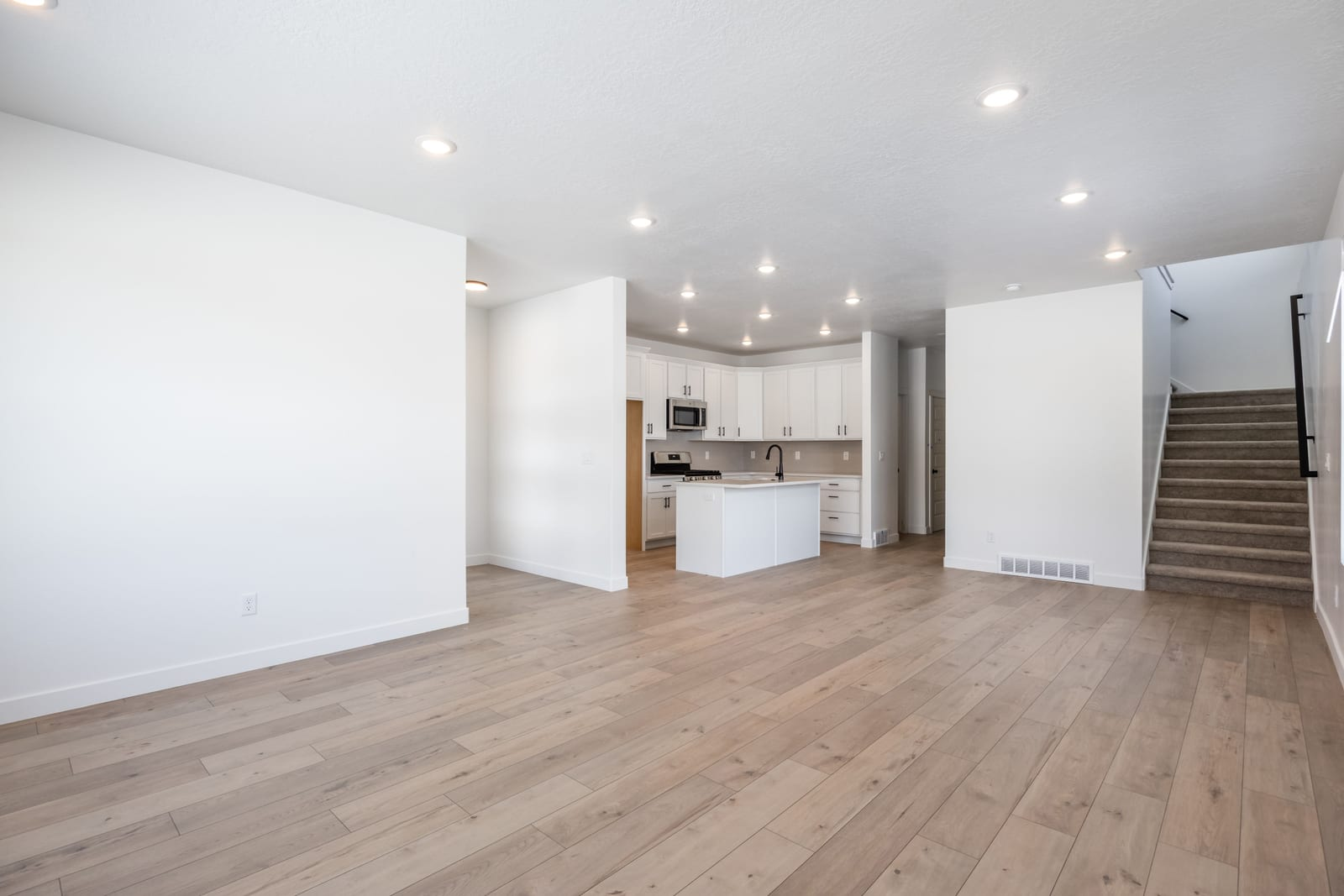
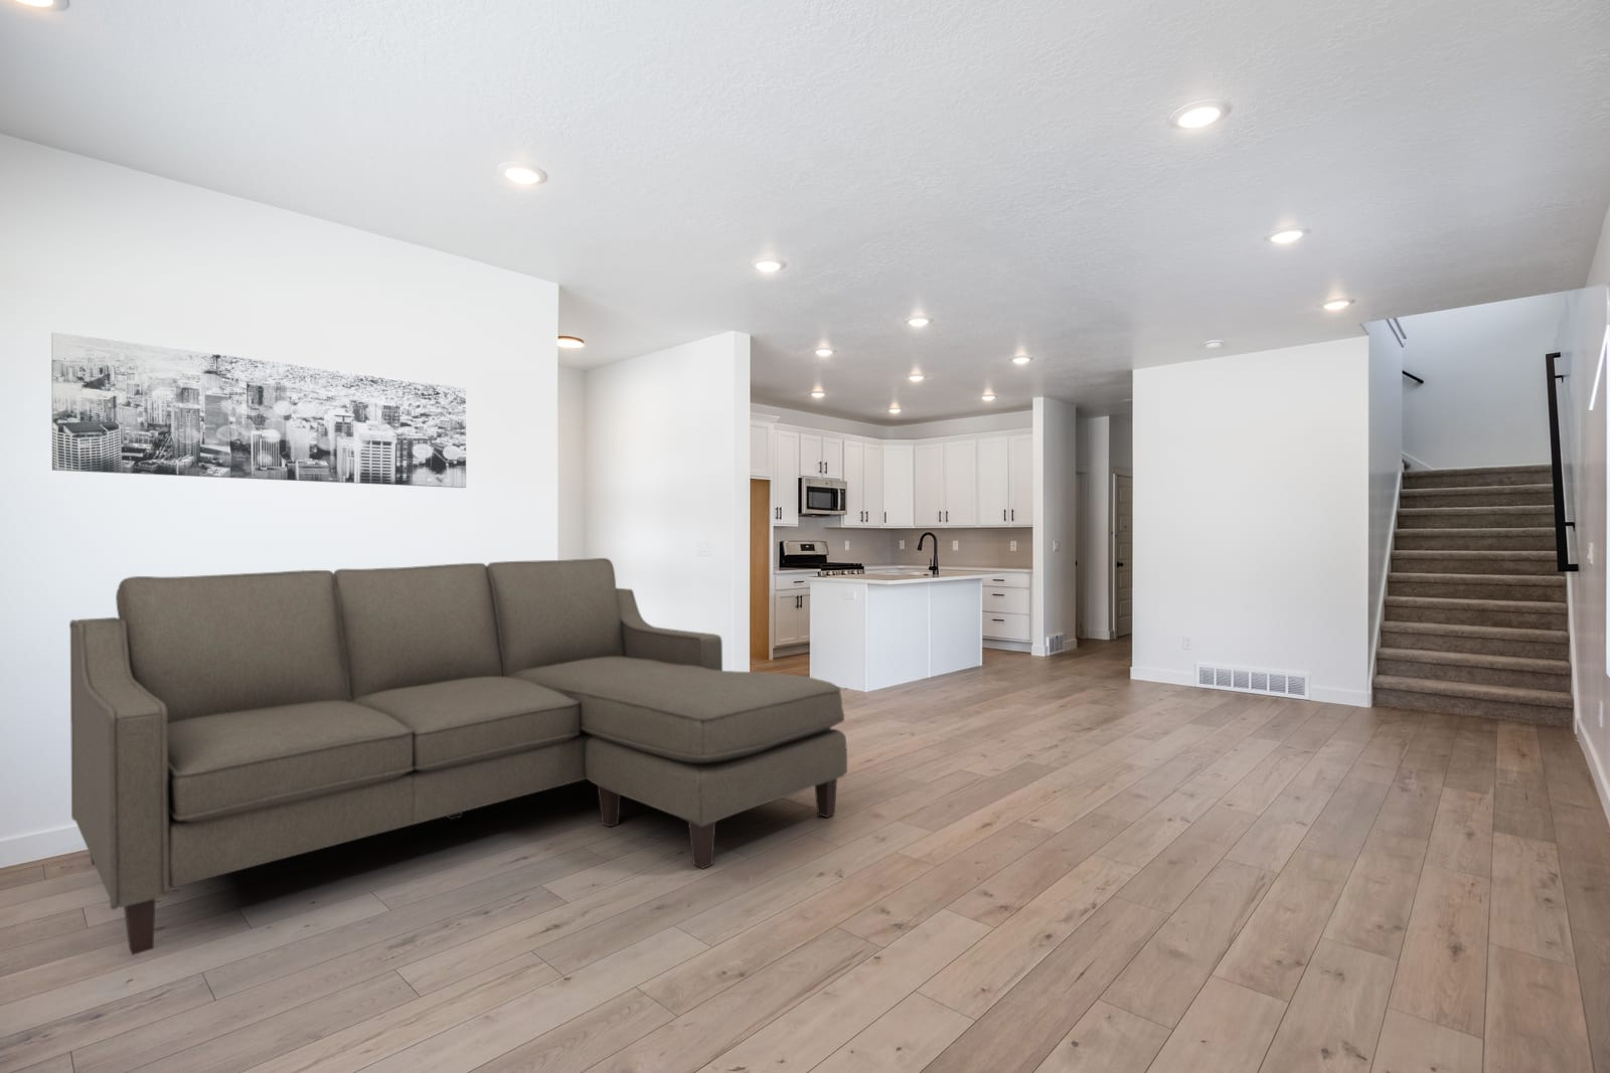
+ sofa [68,557,848,957]
+ wall art [50,331,467,489]
